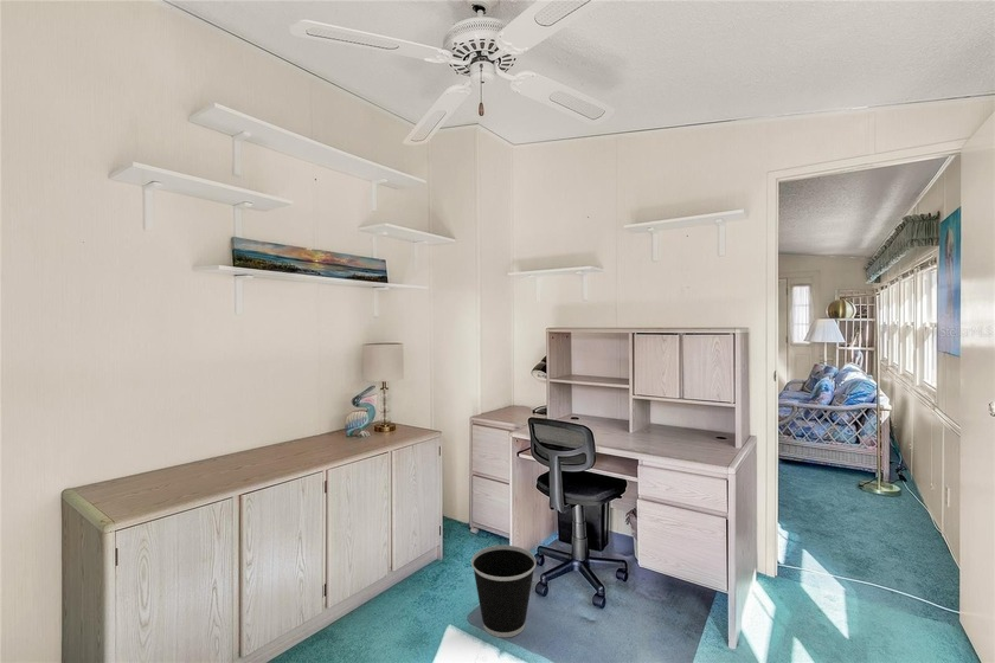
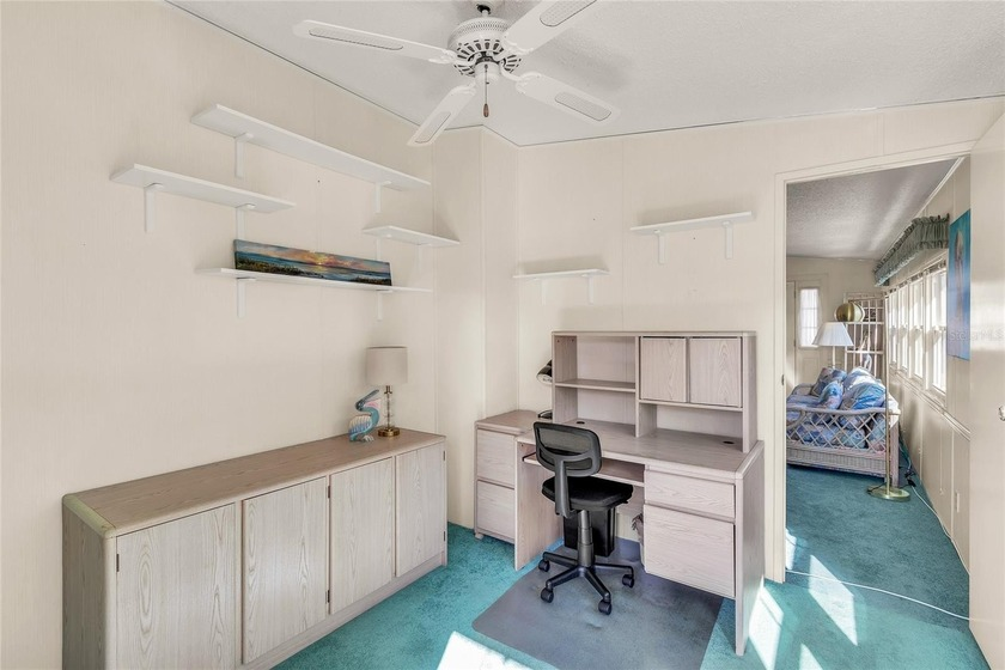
- wastebasket [470,545,538,638]
